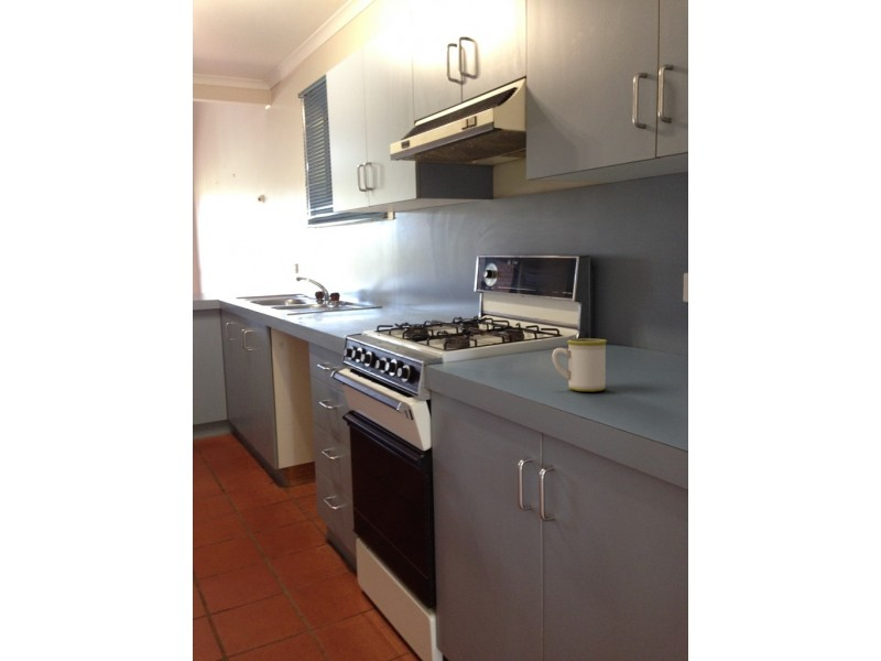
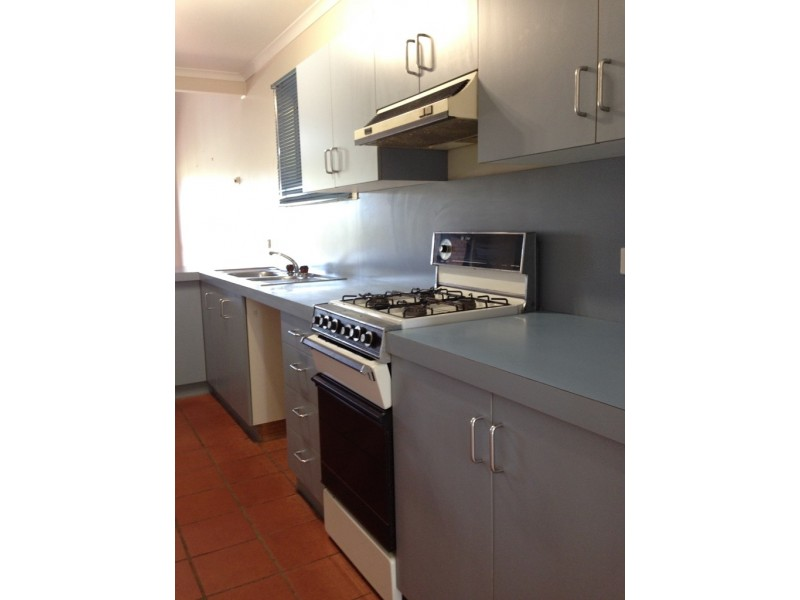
- mug [551,337,608,392]
